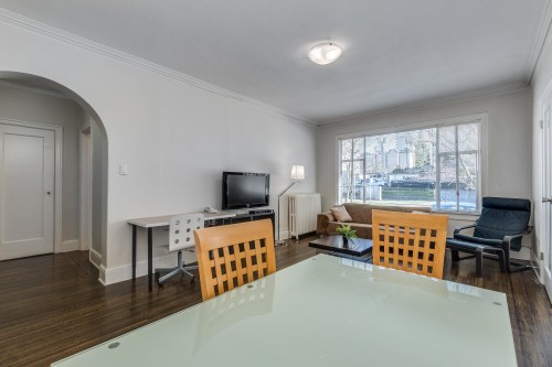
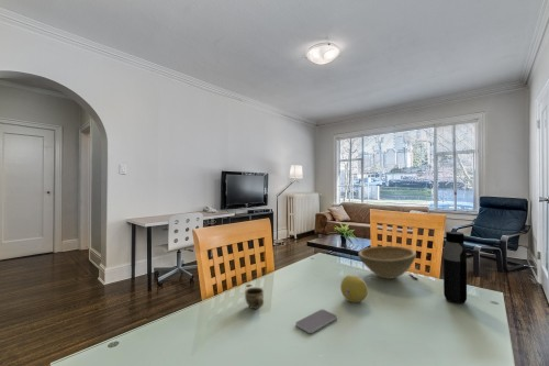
+ bowl [357,245,419,280]
+ fruit [339,275,369,303]
+ water bottle [442,231,468,304]
+ smartphone [294,309,338,334]
+ cup [244,287,265,310]
